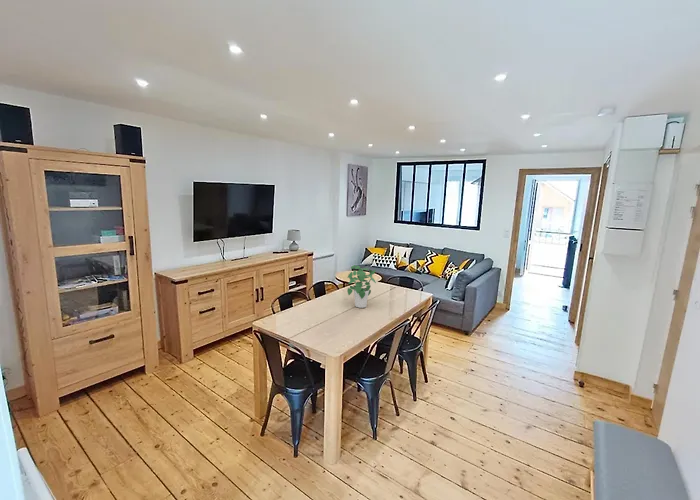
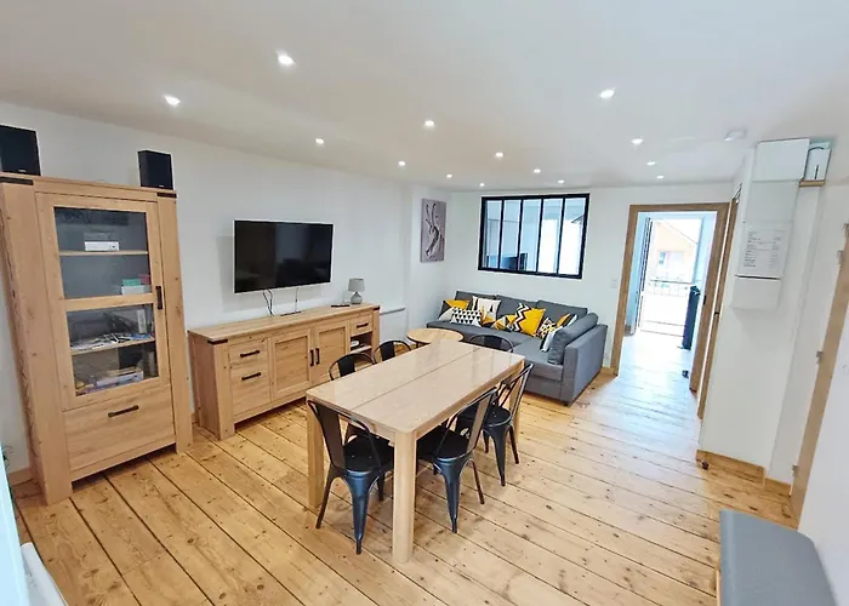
- potted plant [346,264,377,309]
